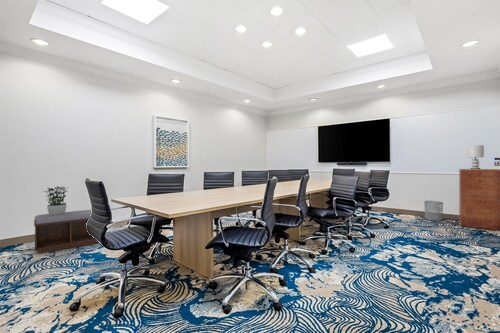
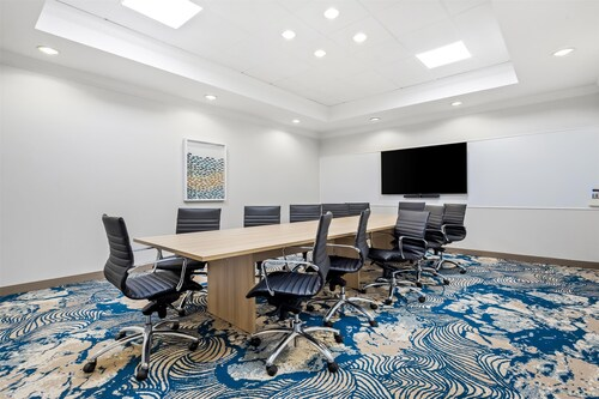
- waste bin [423,200,444,222]
- bench [33,209,99,254]
- filing cabinet [458,168,500,232]
- lamp [466,144,485,169]
- potted plant [42,185,70,215]
